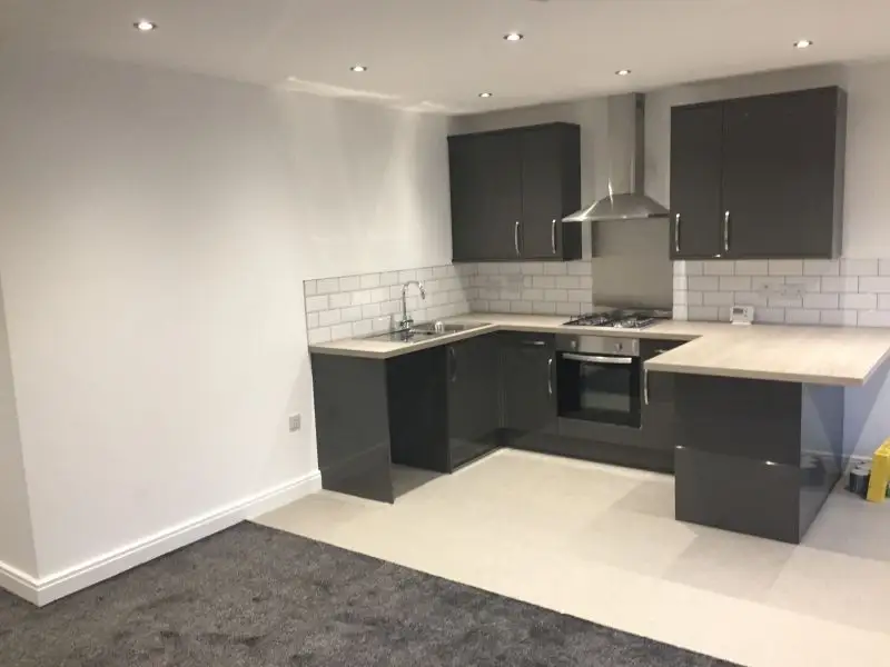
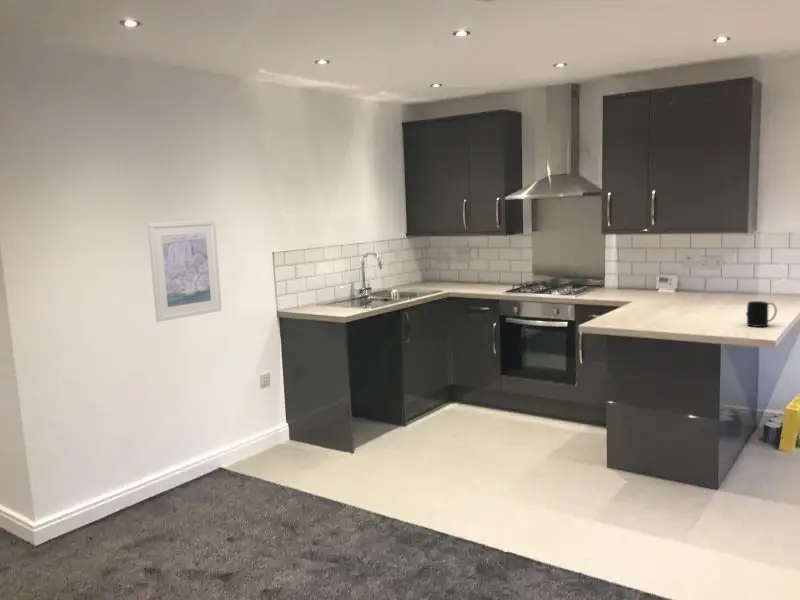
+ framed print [146,219,223,323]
+ mug [745,300,778,328]
